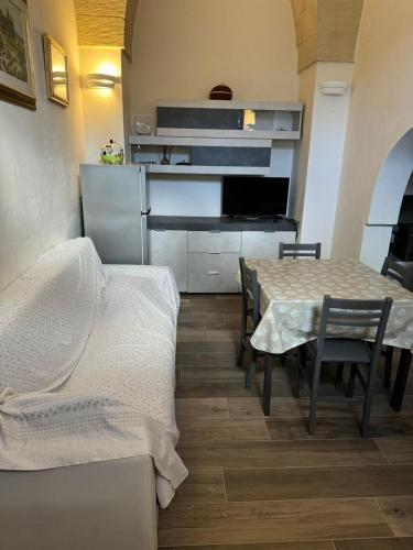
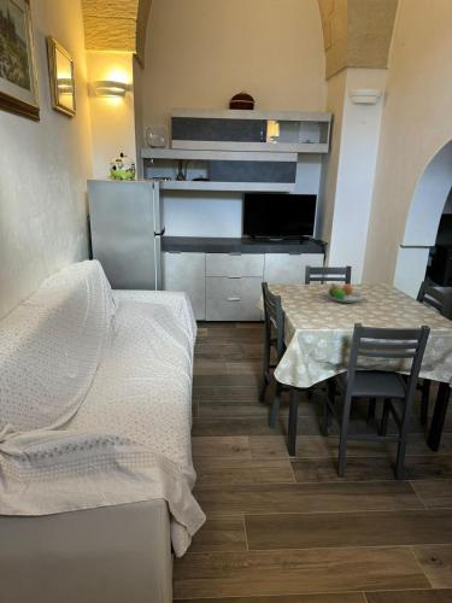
+ fruit bowl [325,282,364,304]
